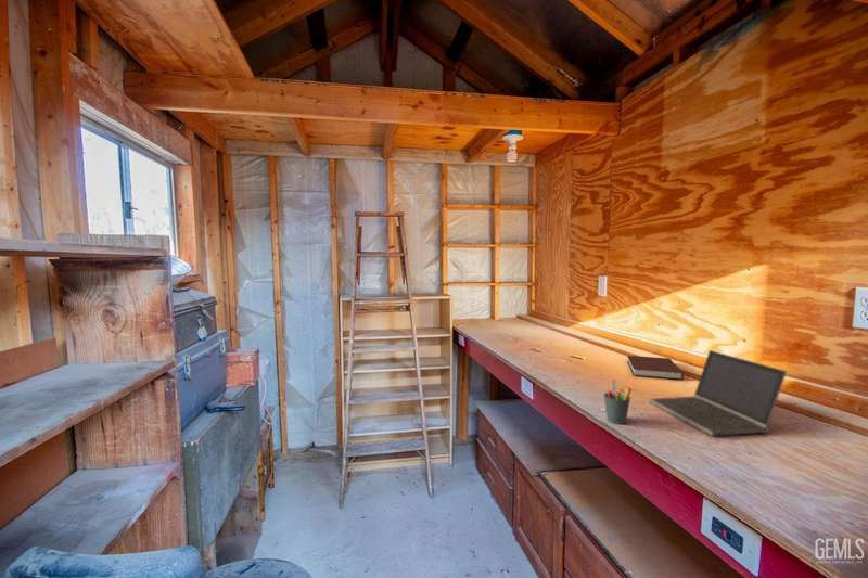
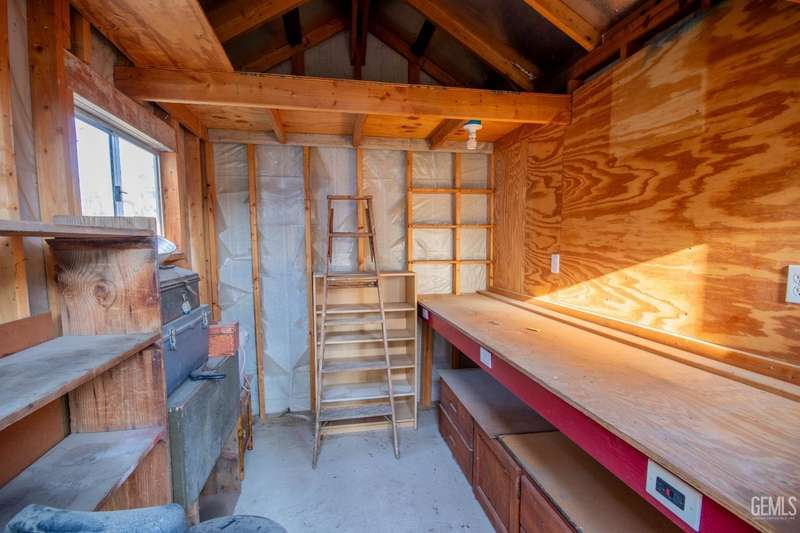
- laptop computer [649,349,788,437]
- notebook [626,355,685,381]
- pen holder [603,378,633,425]
